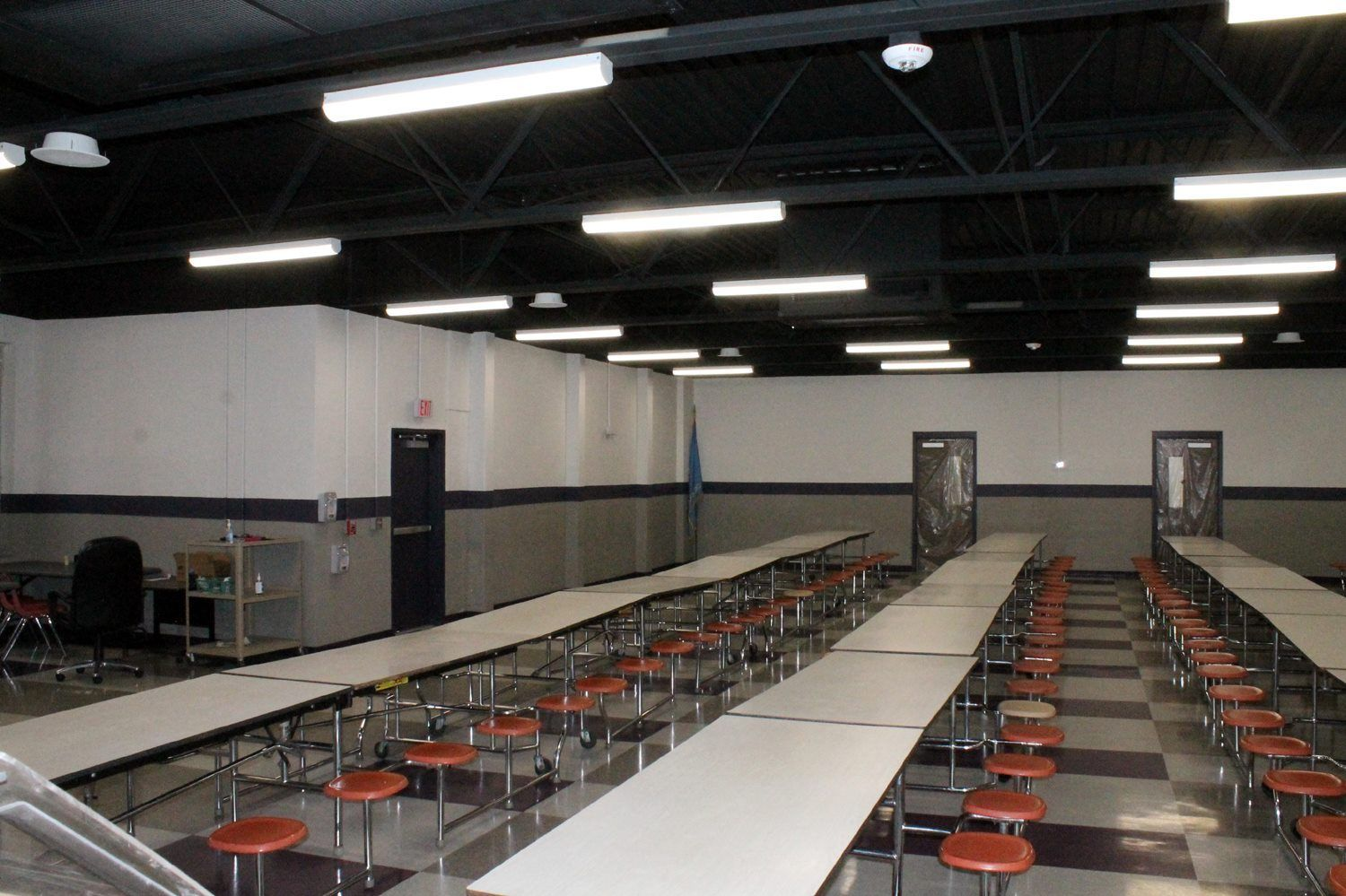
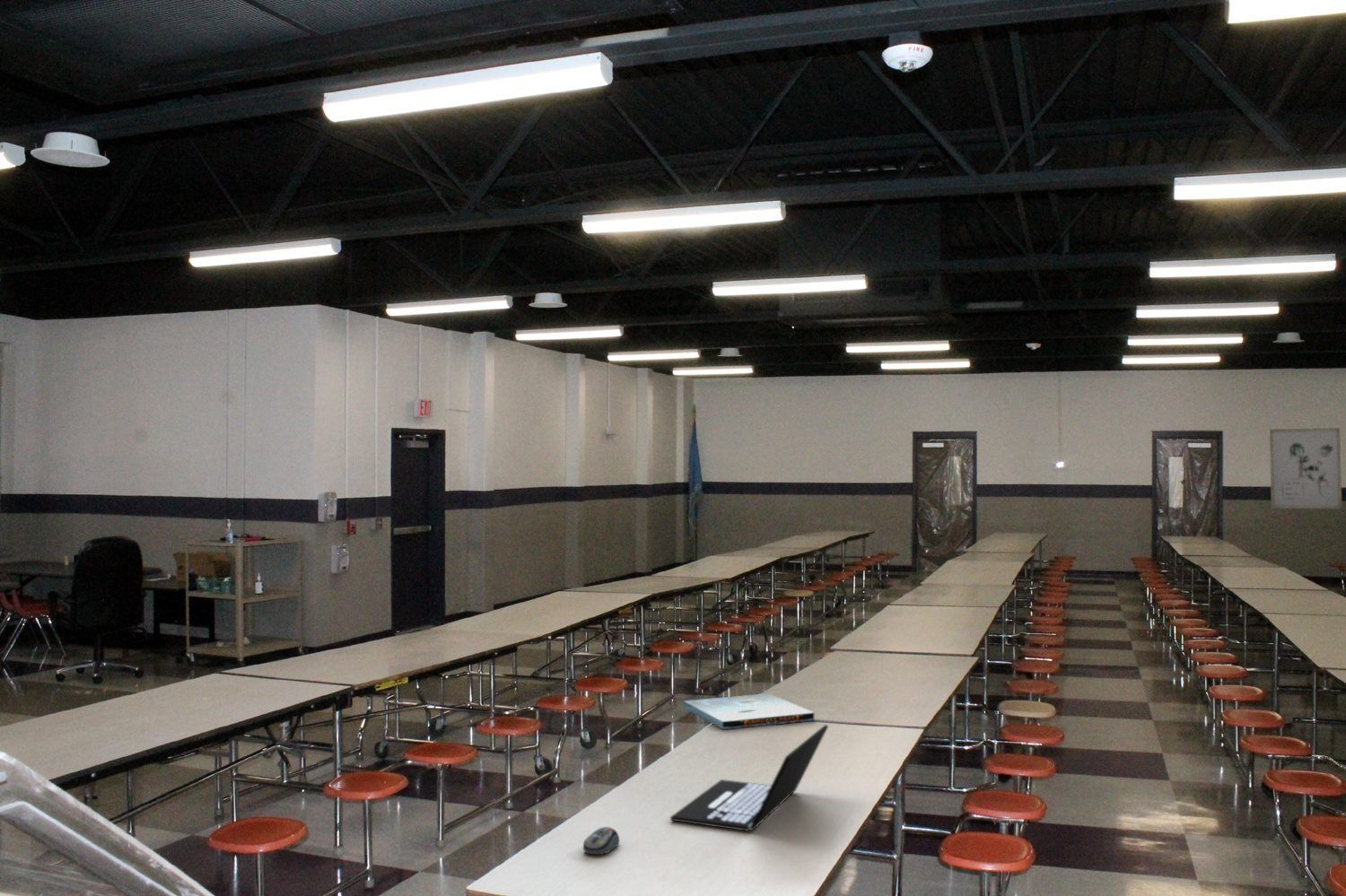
+ laptop [669,724,829,832]
+ wall art [1269,427,1342,509]
+ board game [682,692,815,730]
+ computer mouse [582,826,620,856]
